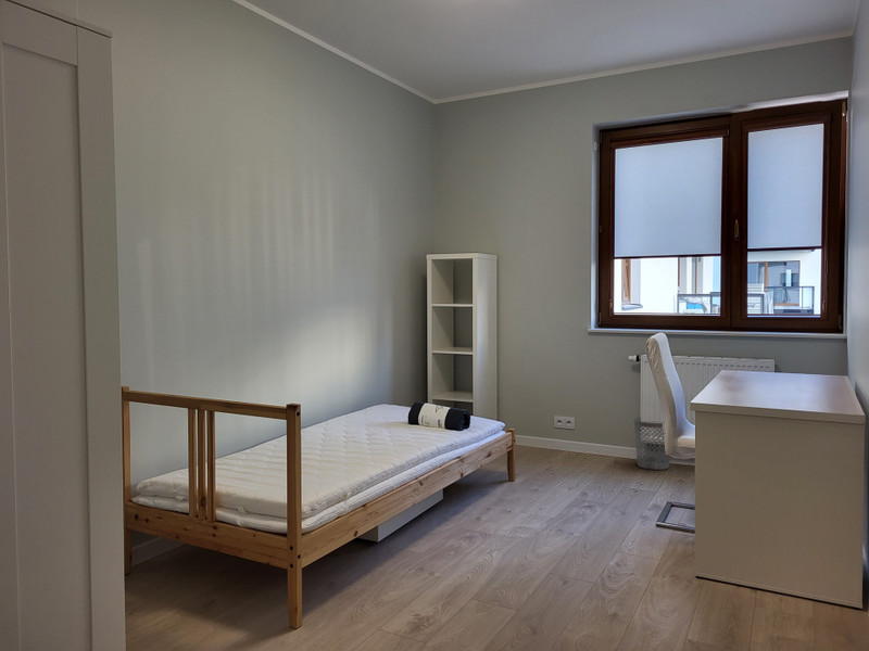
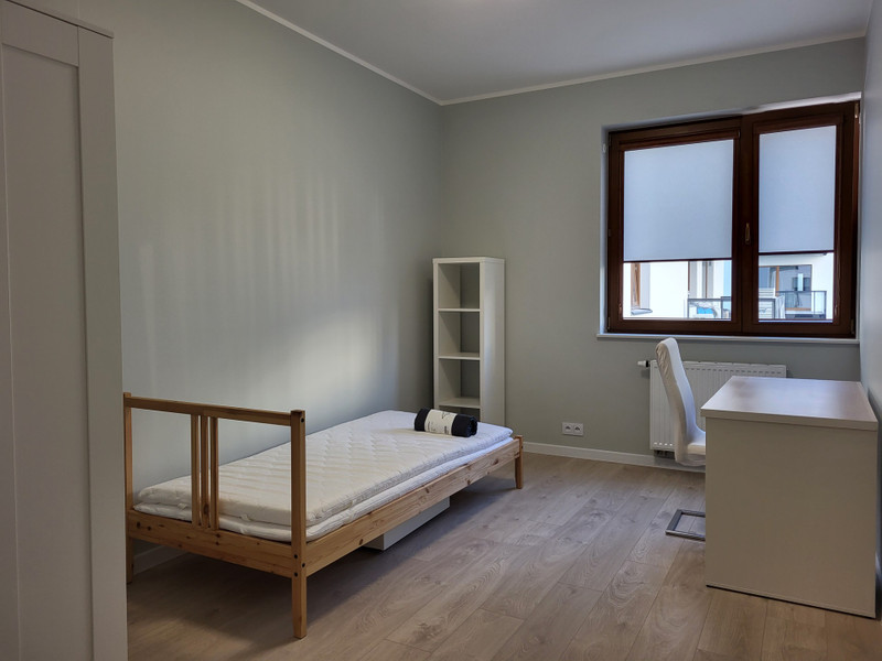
- wastebasket [633,416,671,471]
